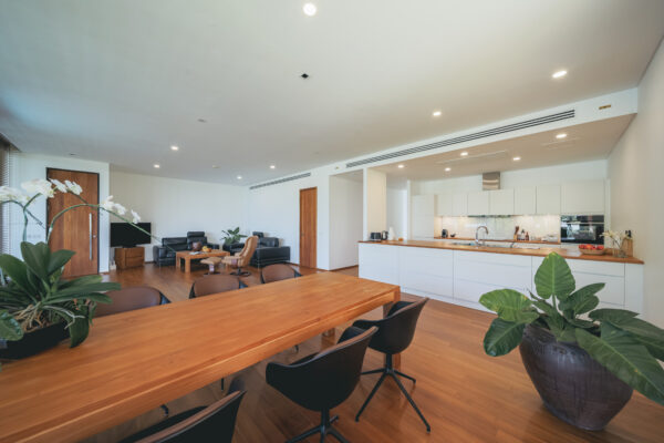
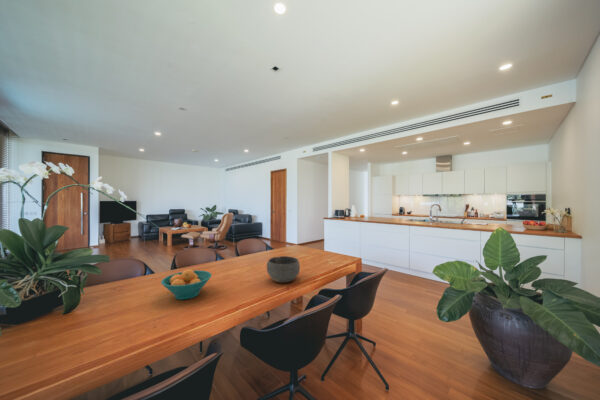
+ fruit bowl [160,268,213,301]
+ bowl [266,255,301,284]
